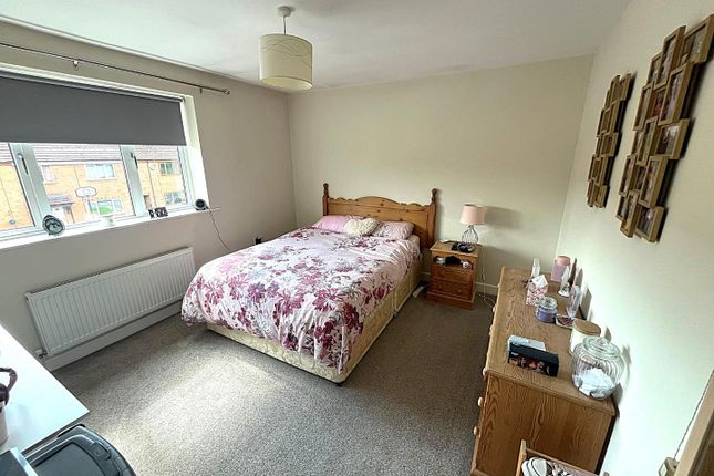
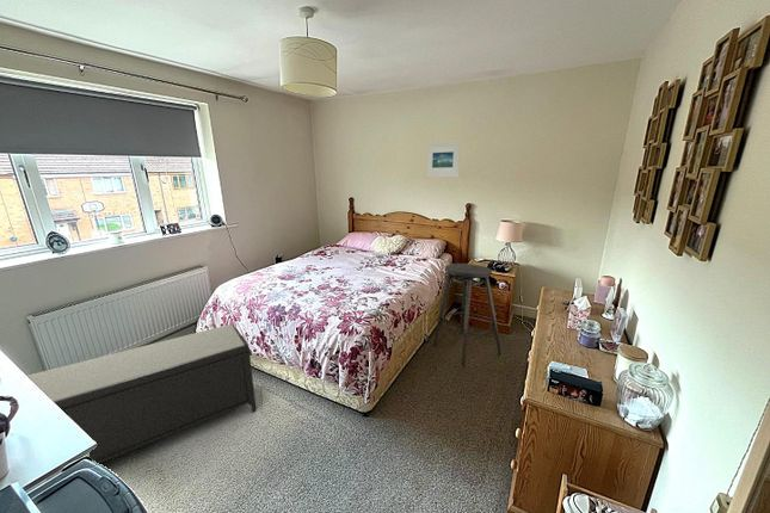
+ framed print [425,141,461,178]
+ bench [26,323,258,464]
+ stool [432,262,503,369]
